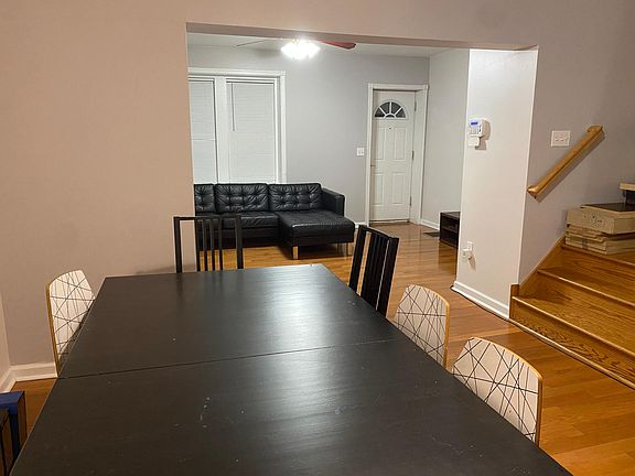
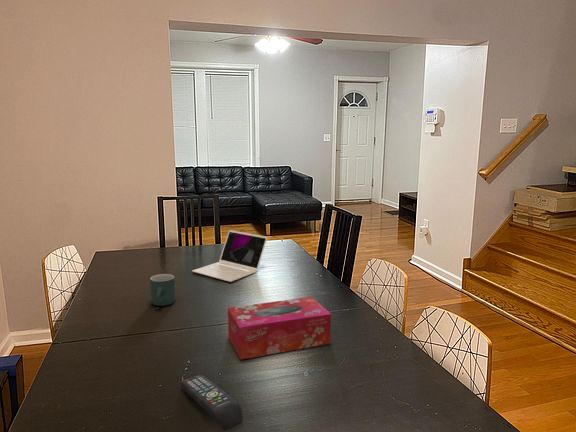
+ tissue box [227,296,332,361]
+ mug [149,273,176,307]
+ laptop [191,229,268,283]
+ remote control [180,374,243,432]
